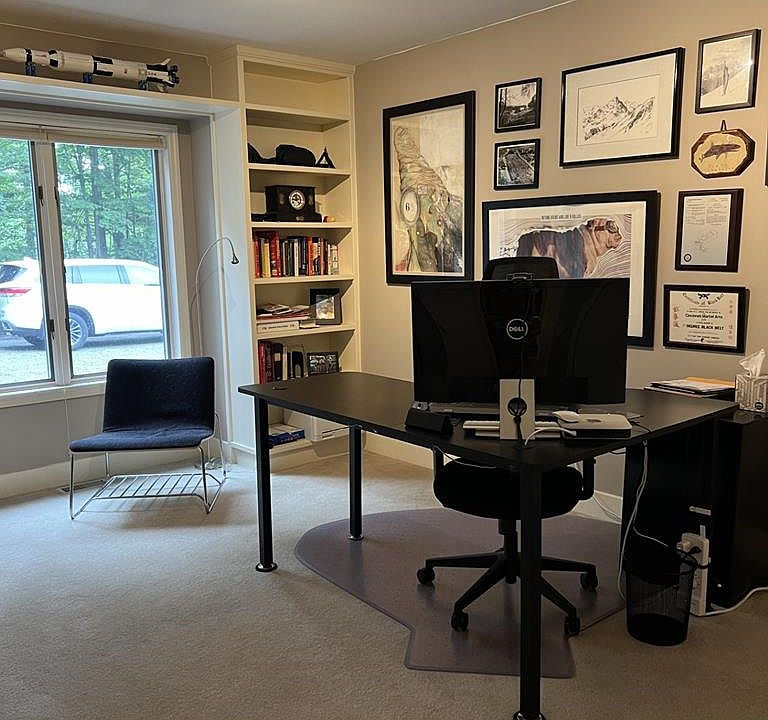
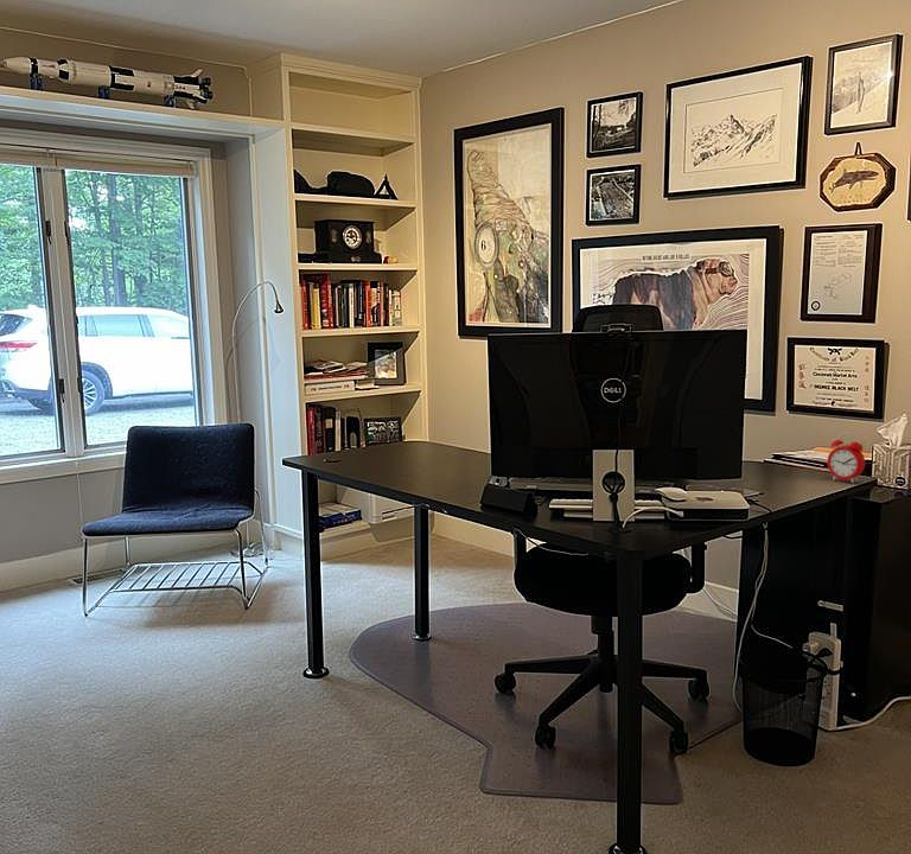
+ alarm clock [826,432,866,484]
